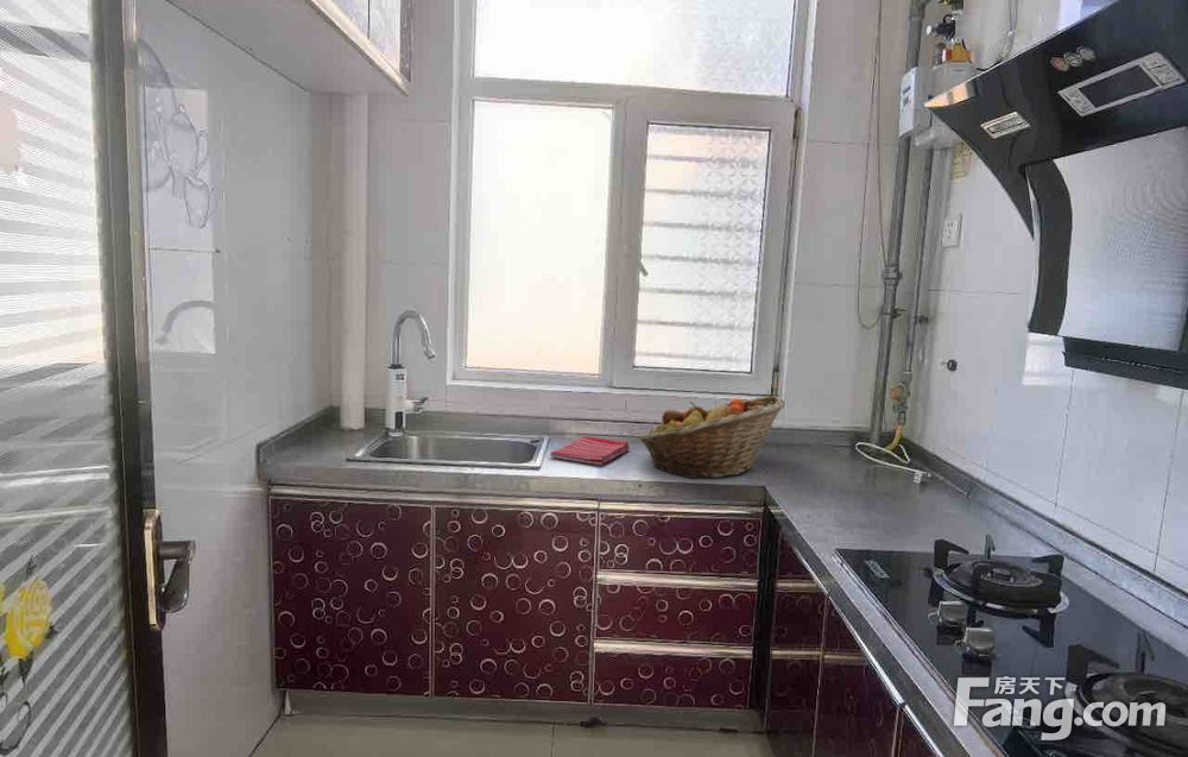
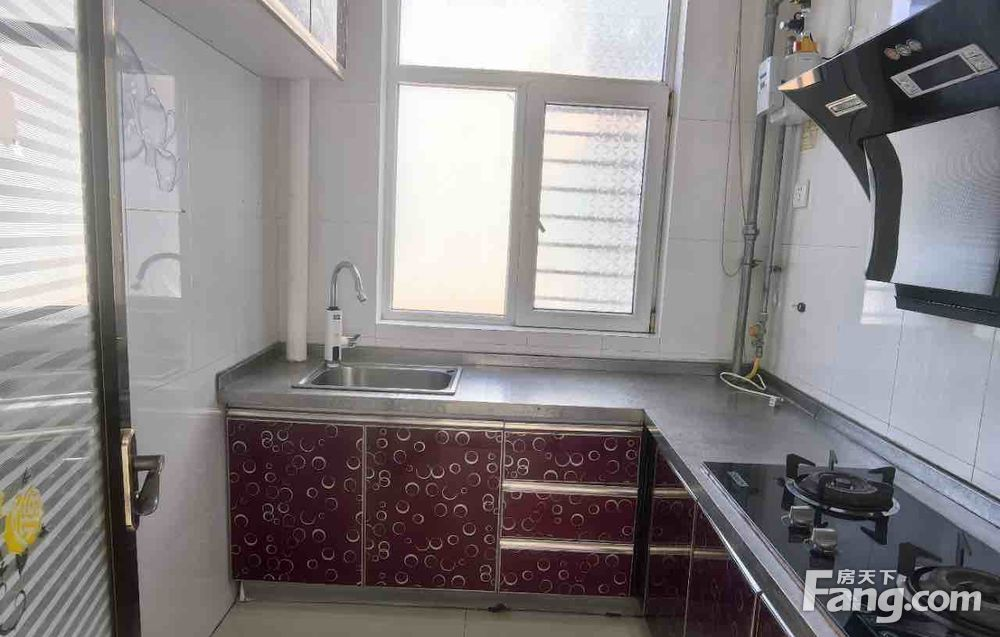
- dish towel [549,435,631,466]
- fruit basket [638,395,786,479]
